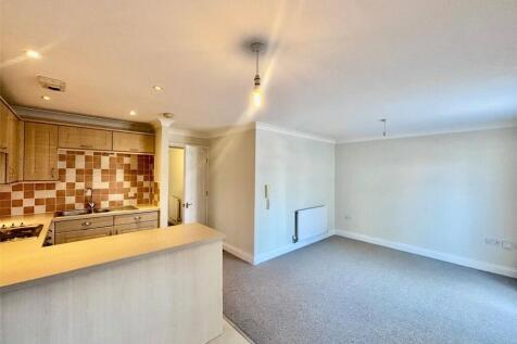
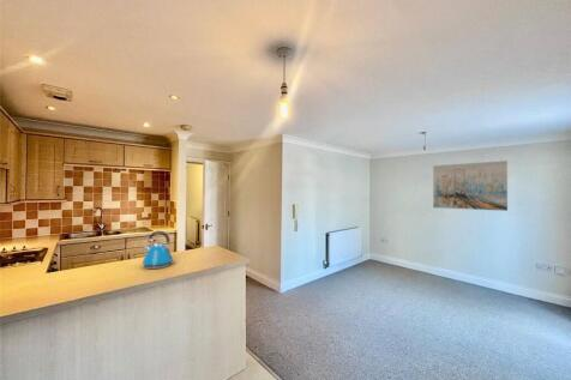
+ kettle [142,230,176,270]
+ wall art [432,159,509,212]
